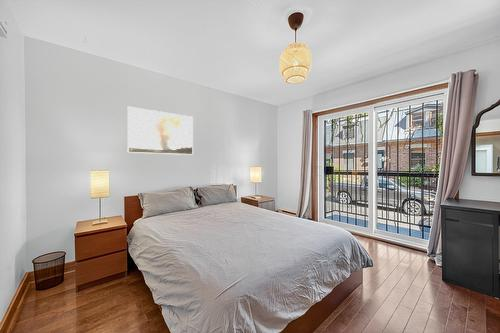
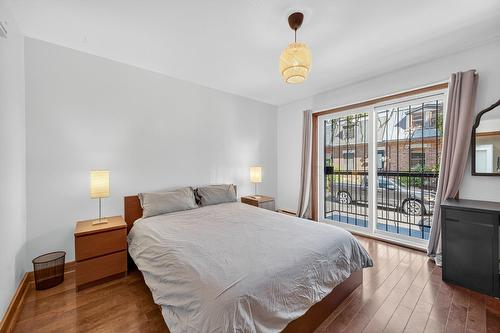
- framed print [126,105,194,156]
